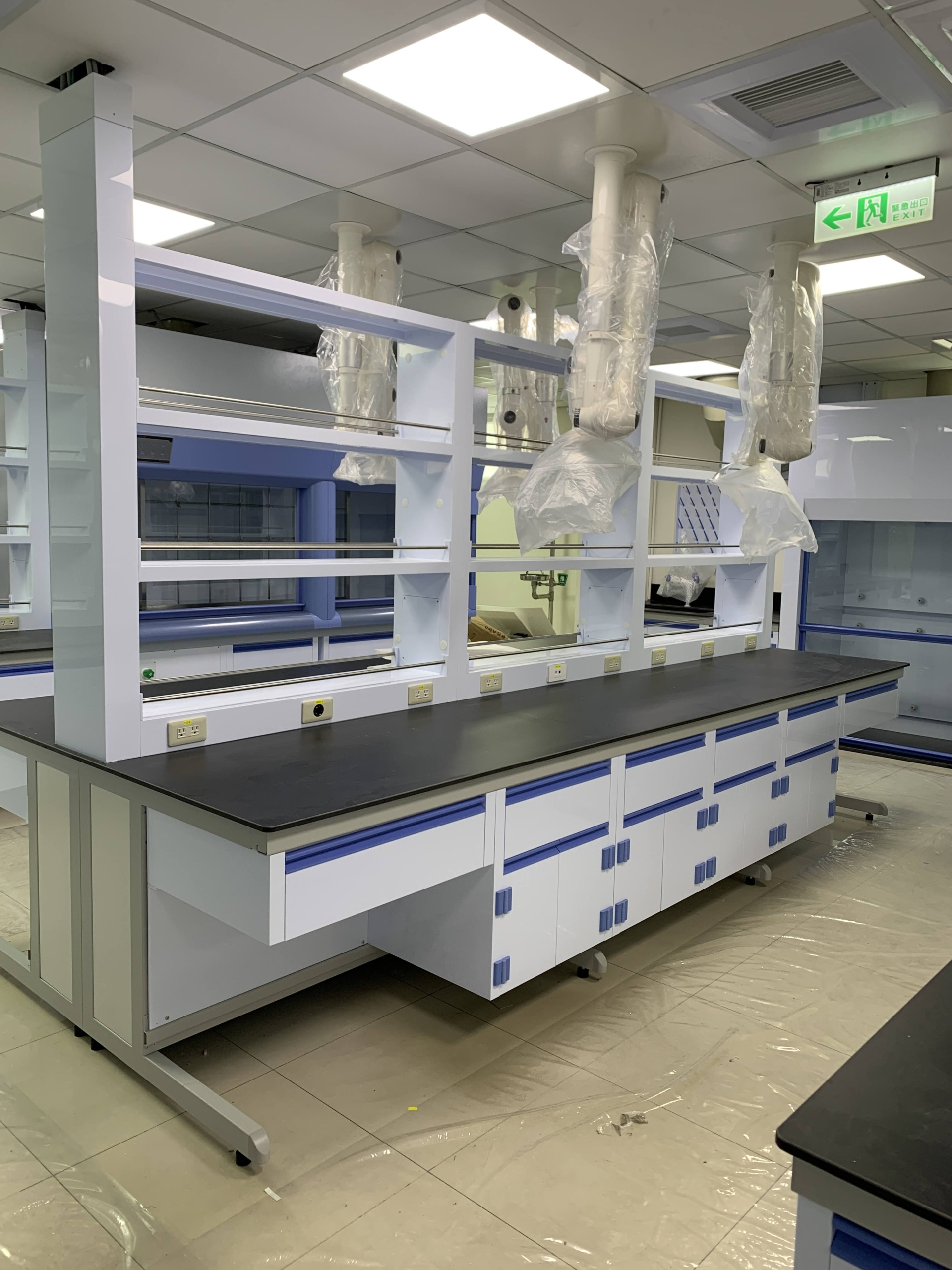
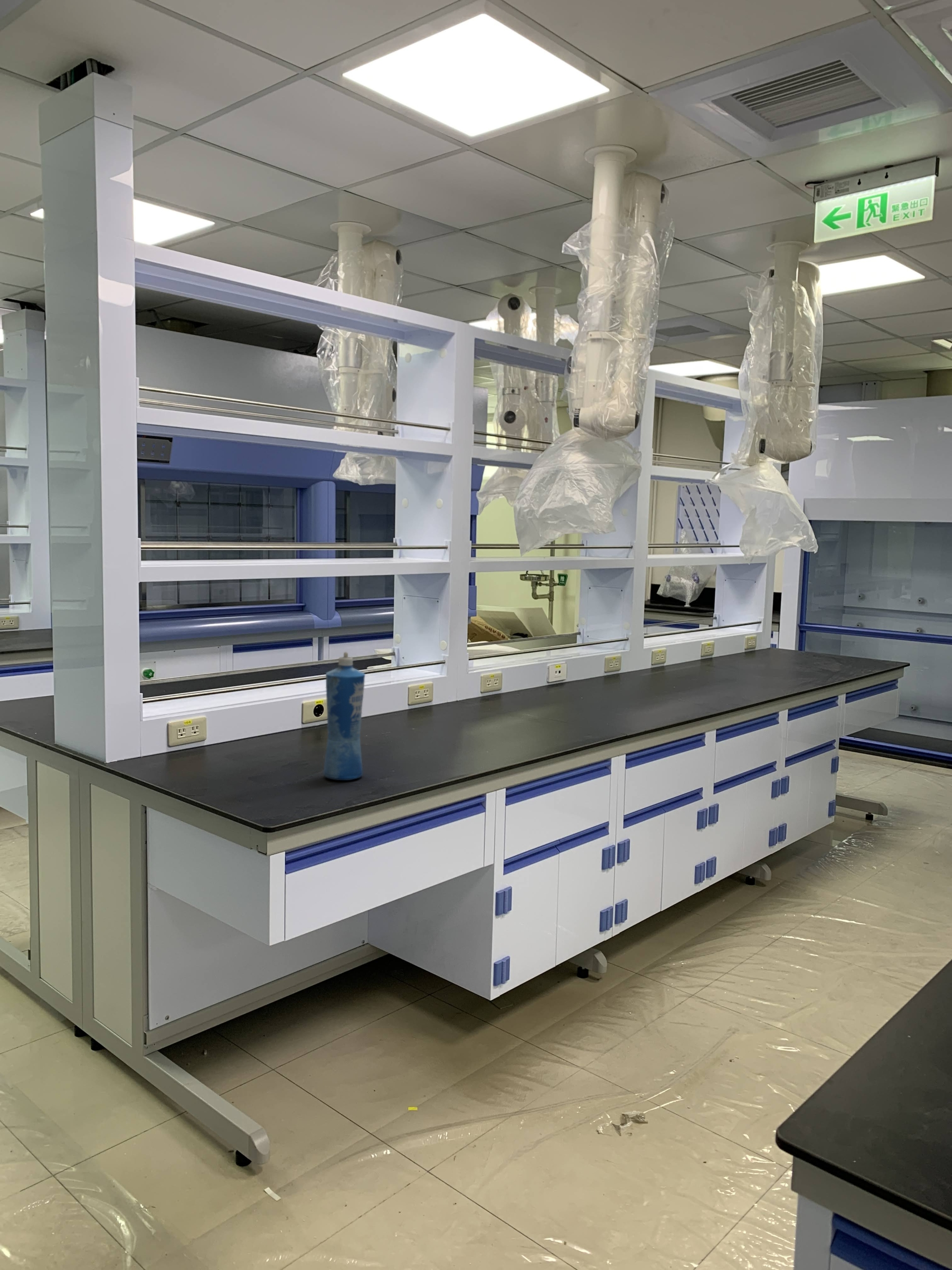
+ squeeze bottle [323,651,365,781]
